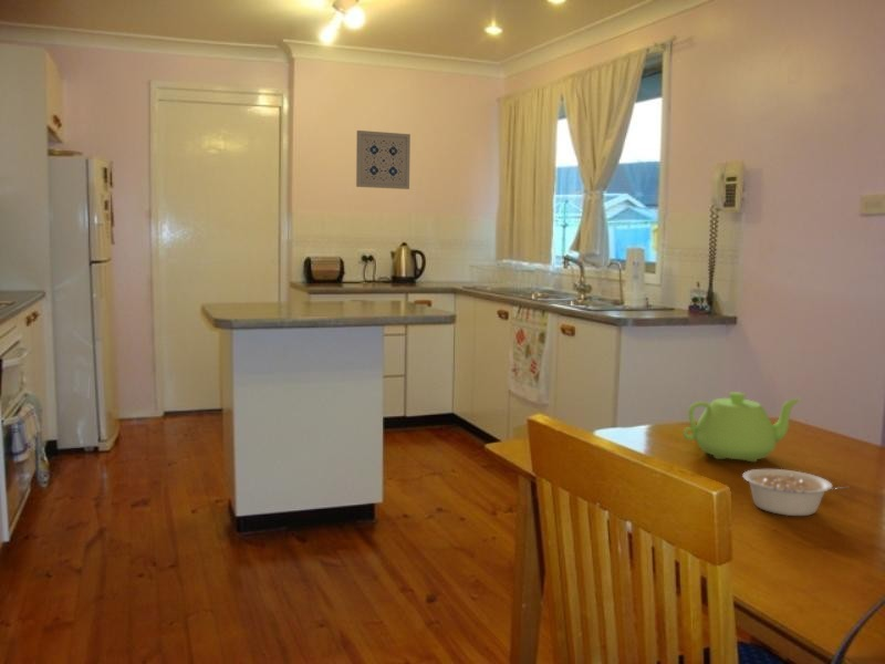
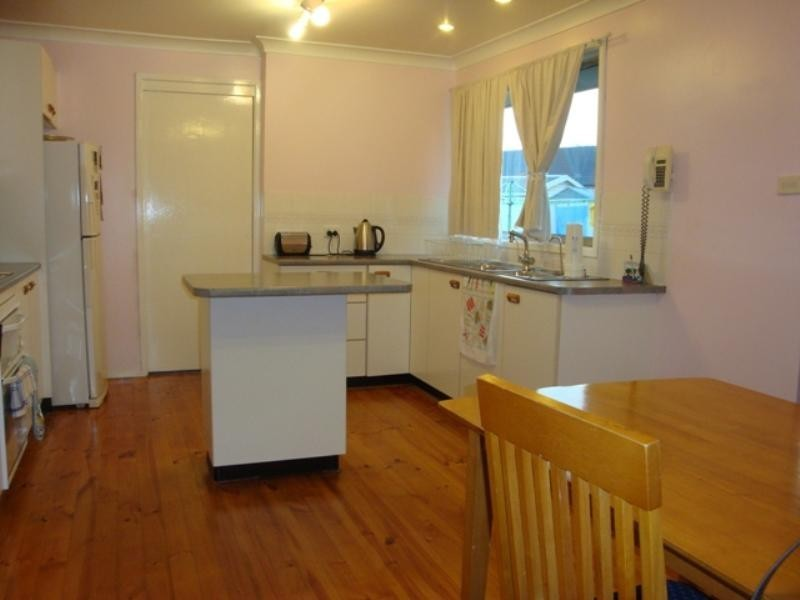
- teapot [683,391,802,463]
- wall art [355,129,412,190]
- legume [741,468,847,517]
